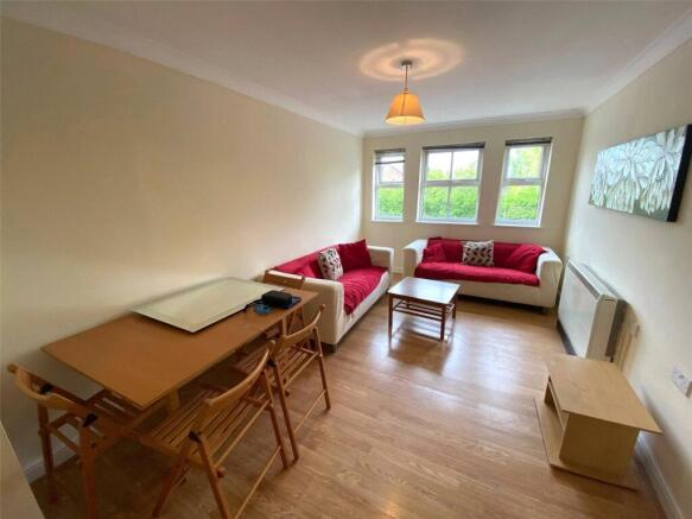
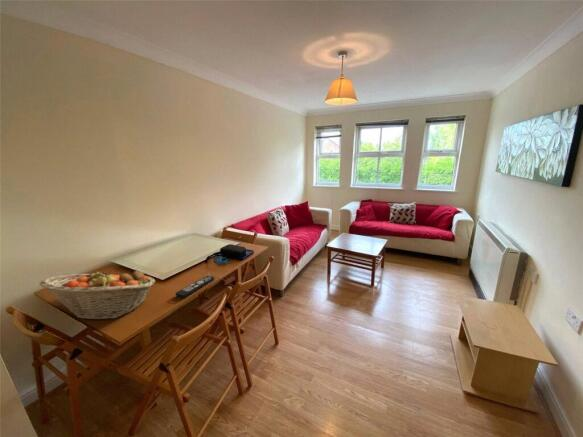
+ fruit basket [38,268,156,321]
+ remote control [174,275,215,299]
